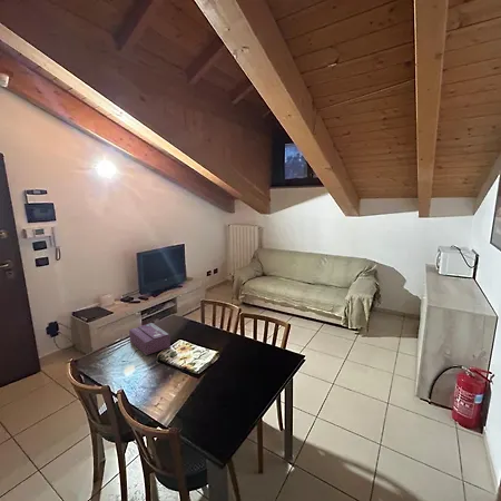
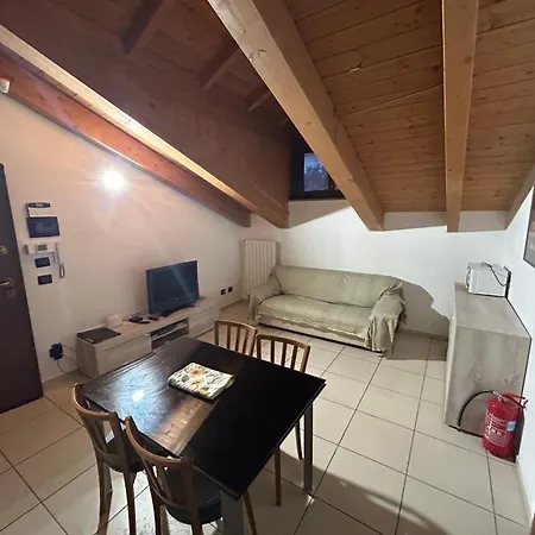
- tissue box [128,322,171,356]
